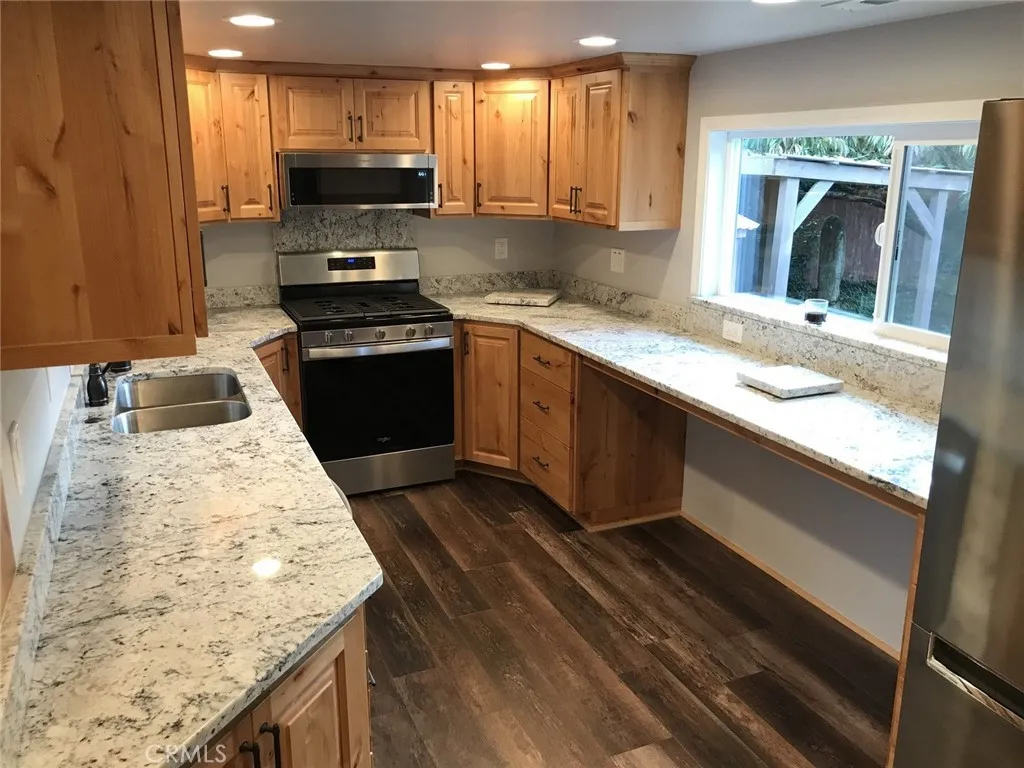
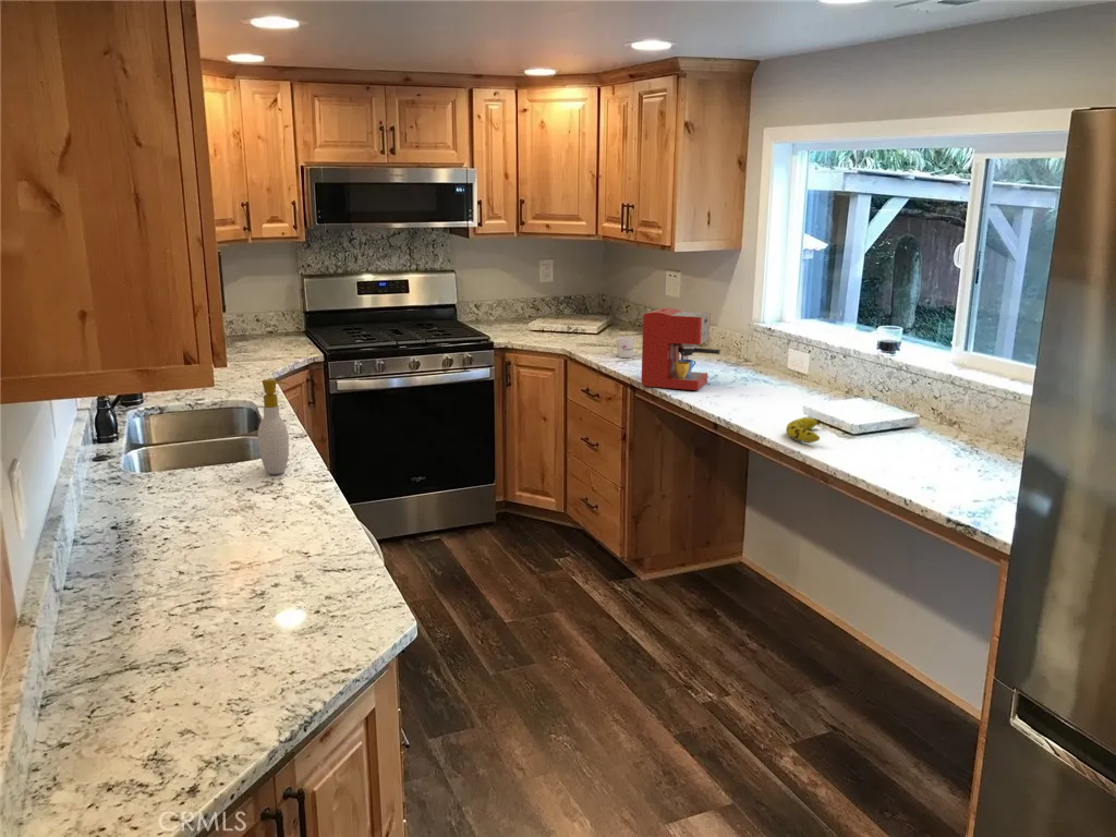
+ coffee maker [641,307,721,391]
+ fruit [785,416,822,444]
+ mug [610,336,634,359]
+ soap bottle [257,378,290,475]
